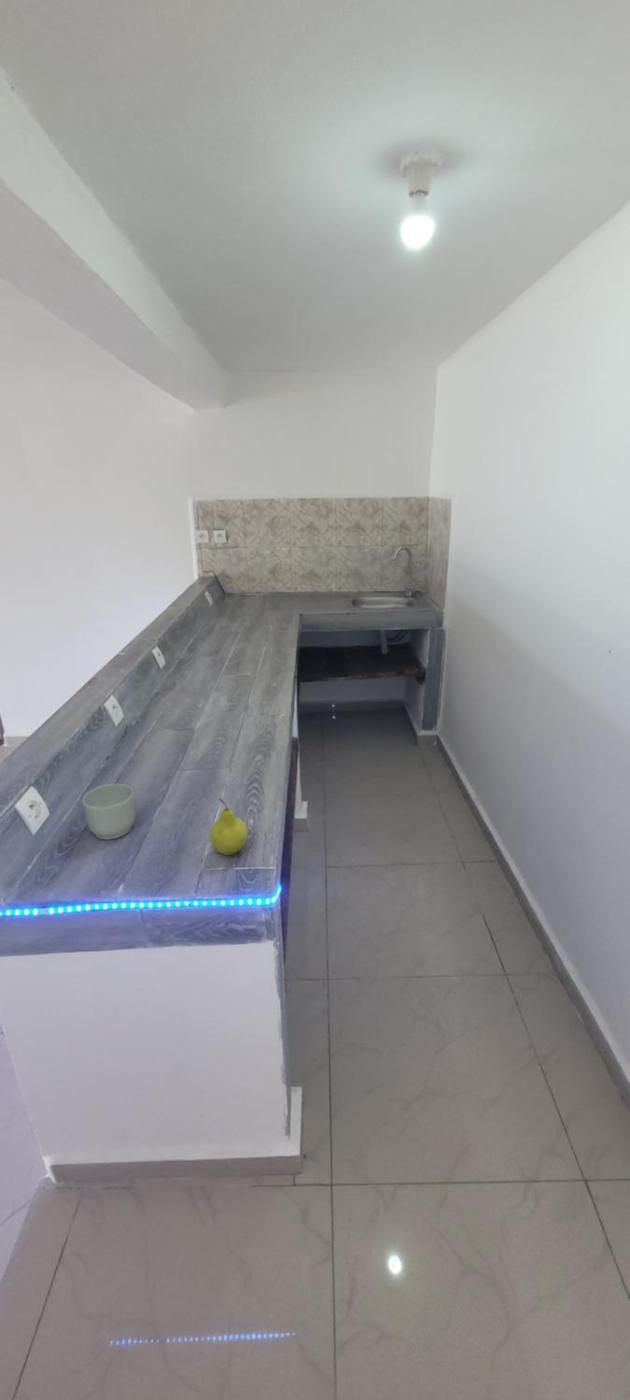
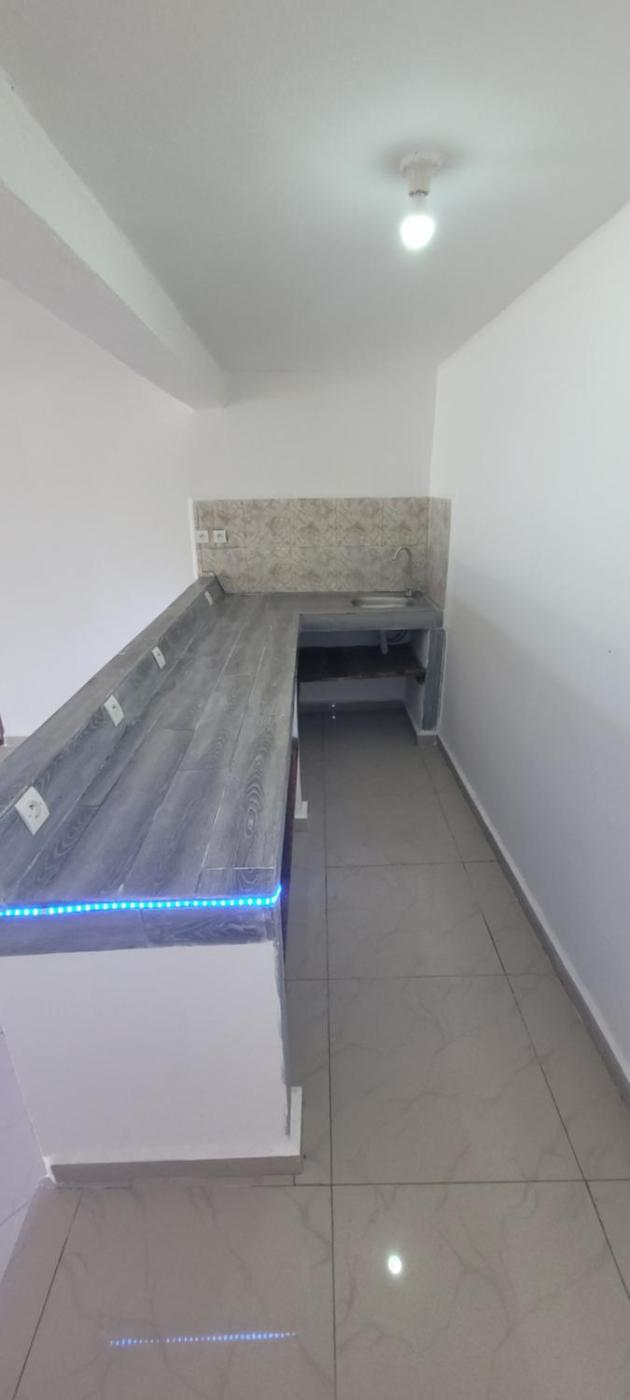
- mug [82,783,136,840]
- fruit [209,798,249,856]
